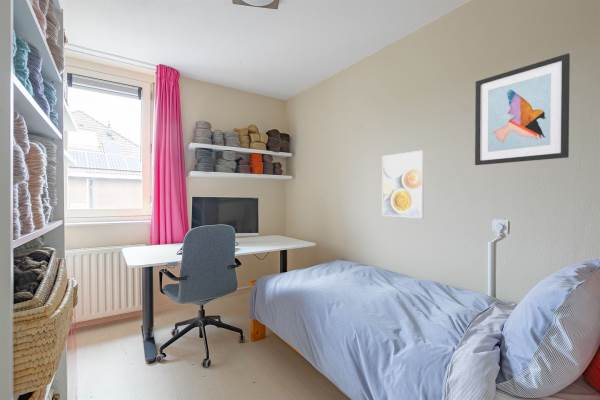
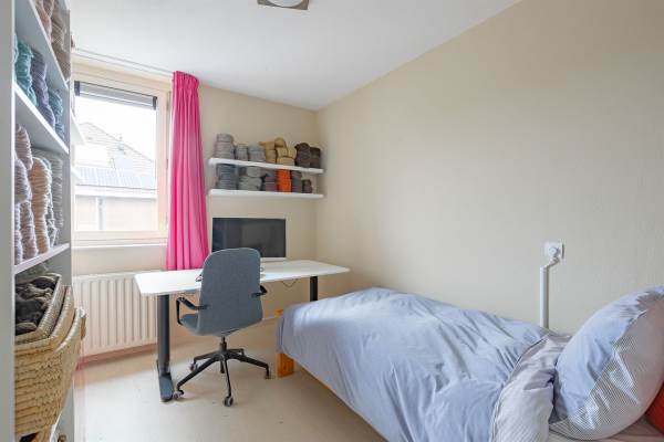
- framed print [381,150,425,219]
- wall art [474,52,571,166]
